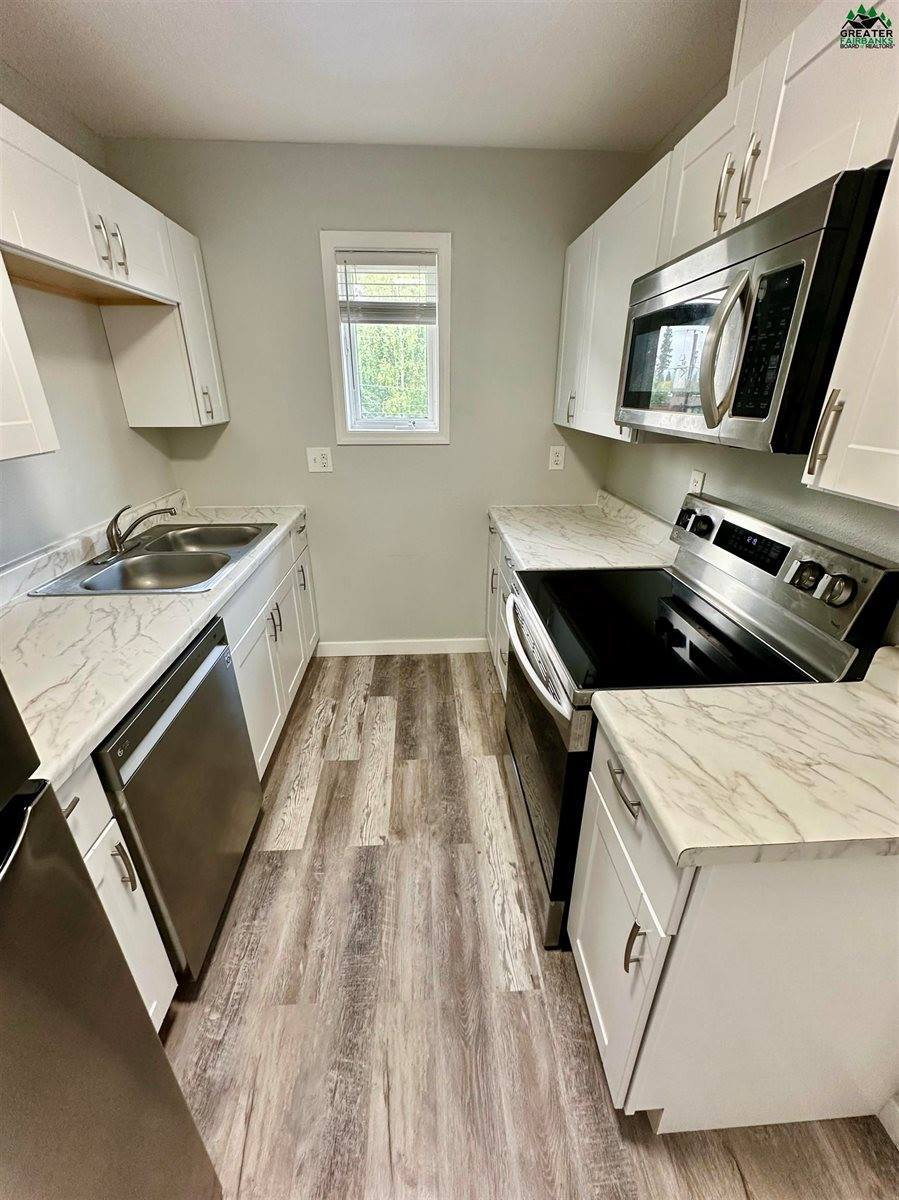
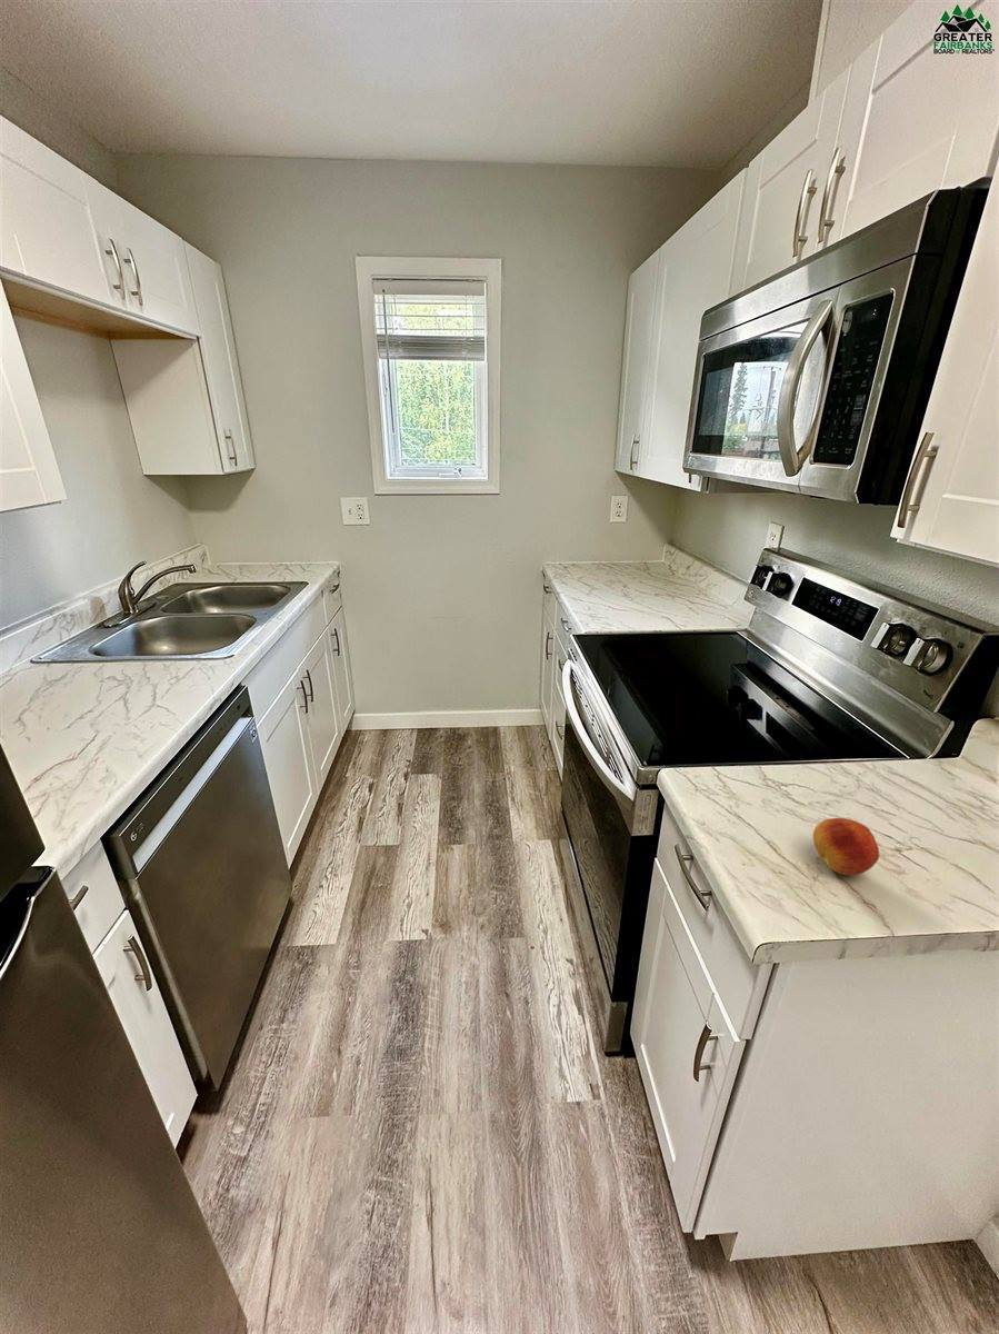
+ fruit [812,817,880,876]
